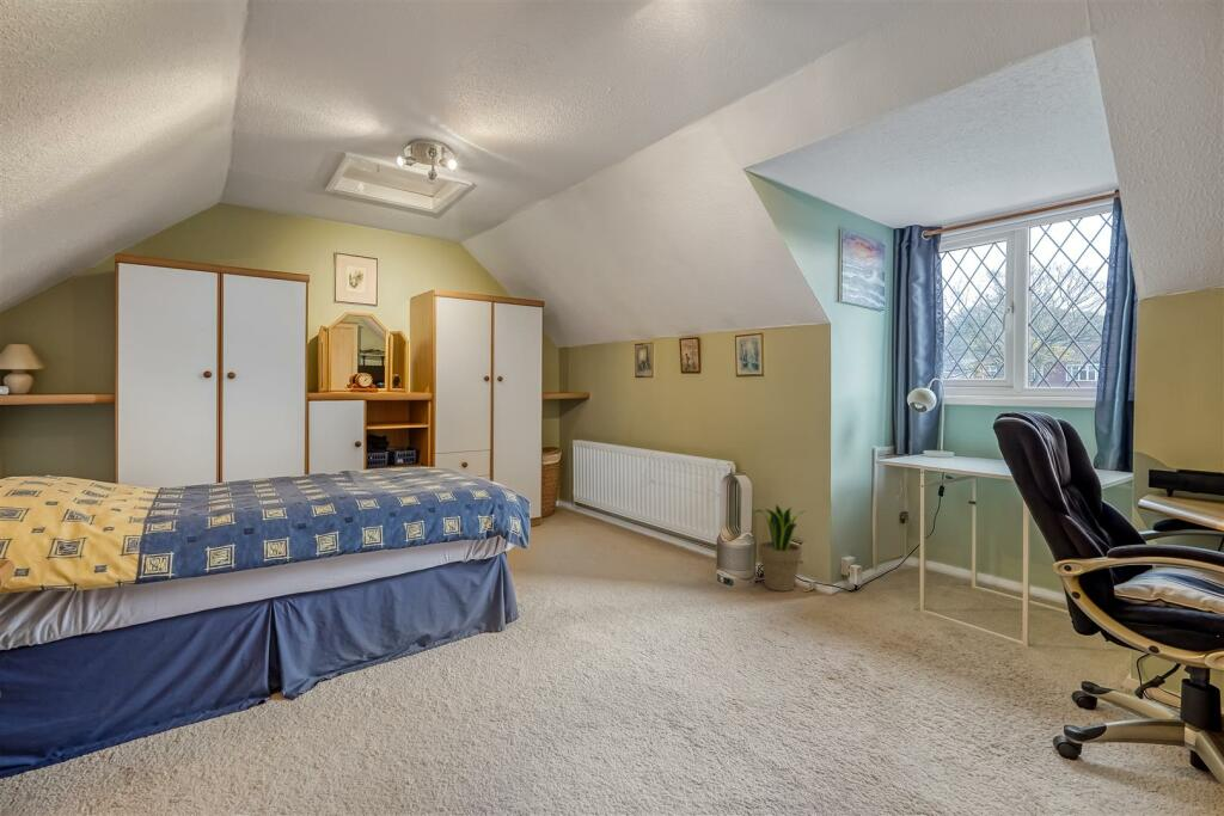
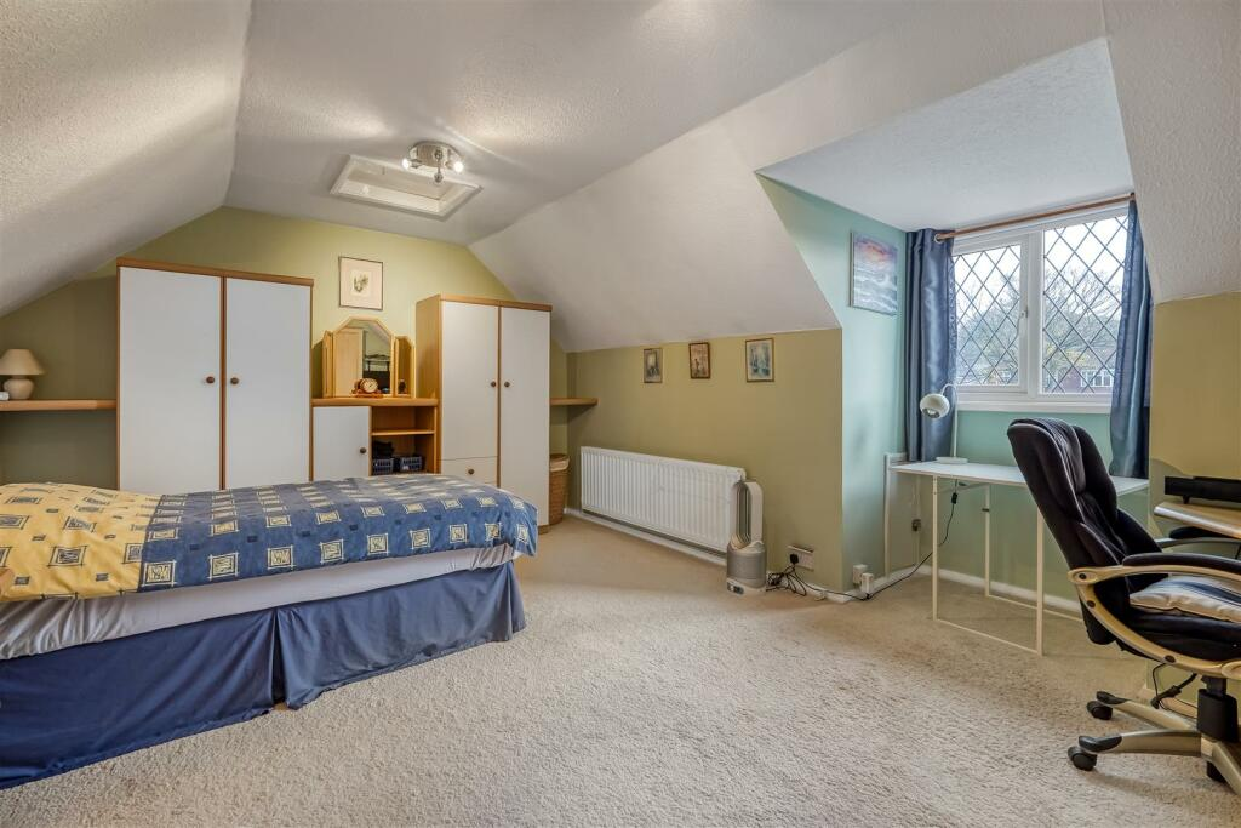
- potted plant [752,503,806,593]
